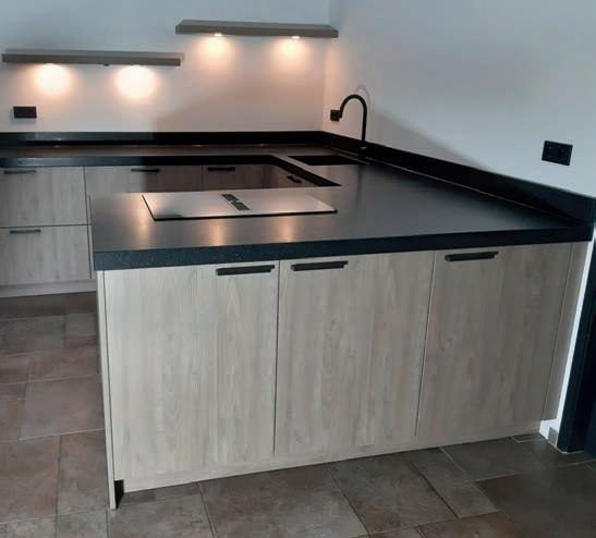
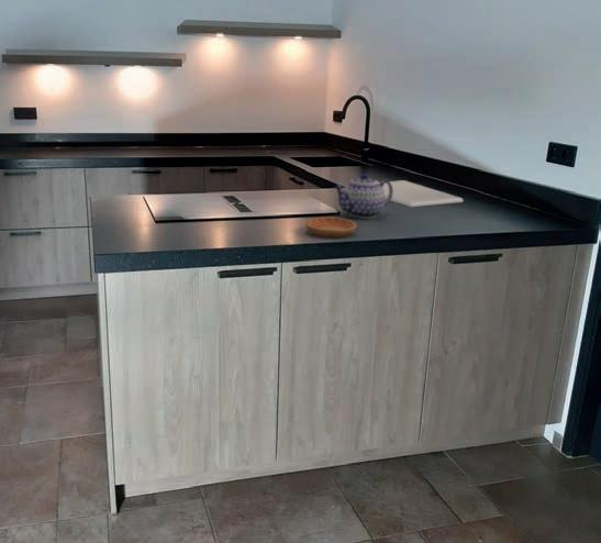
+ saucer [304,217,357,239]
+ teapot [333,173,393,220]
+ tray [378,179,465,208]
